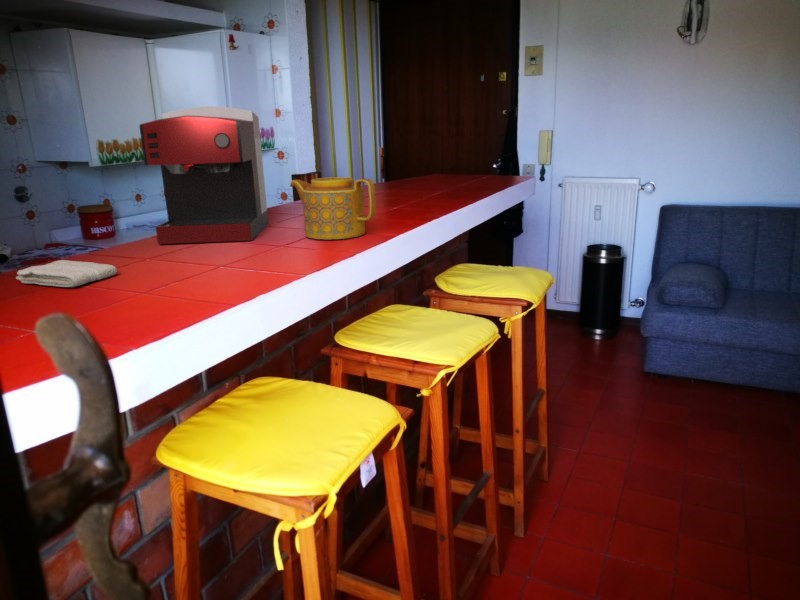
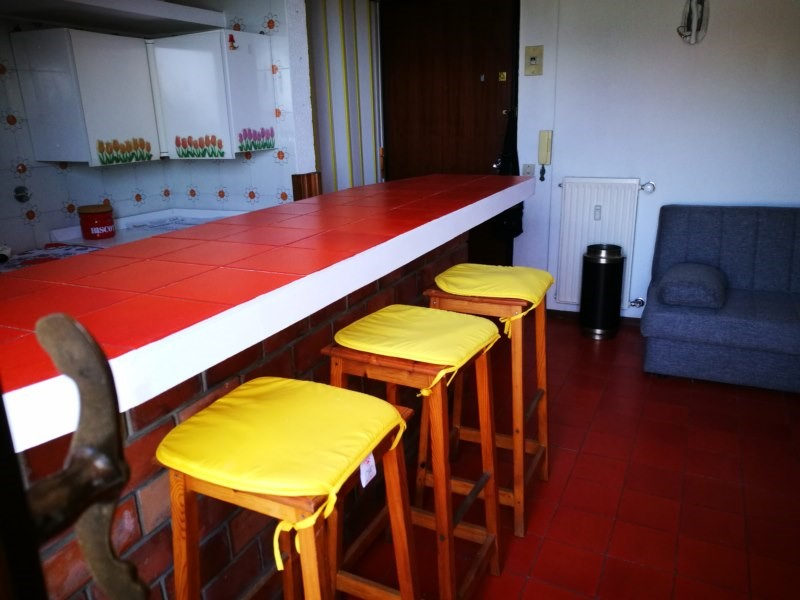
- coffee maker [139,105,269,245]
- washcloth [15,259,118,288]
- teapot [289,176,377,240]
